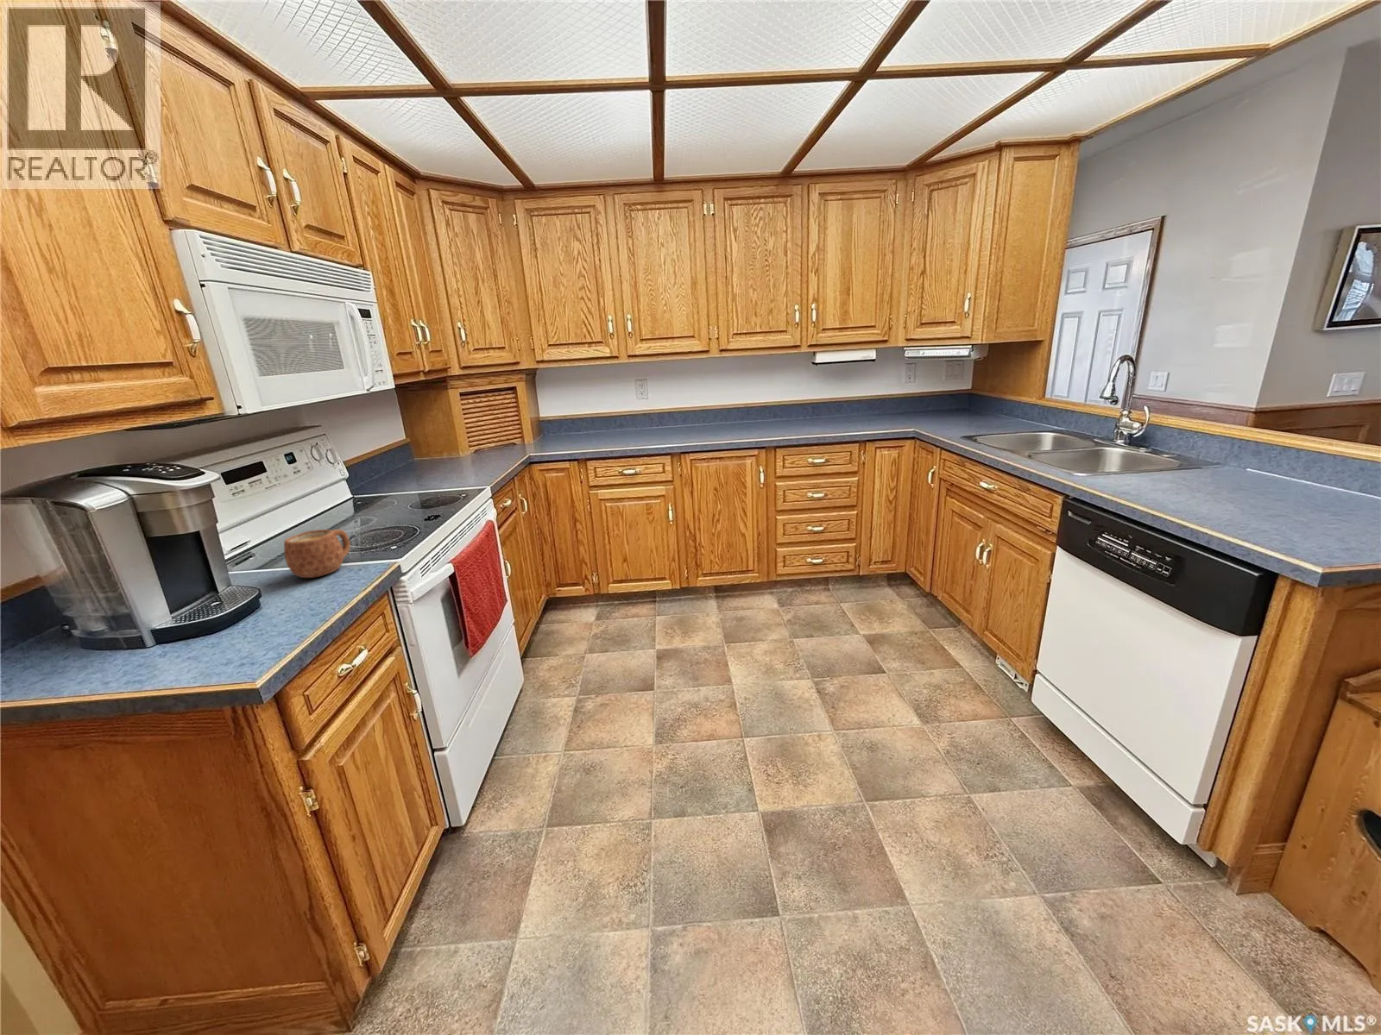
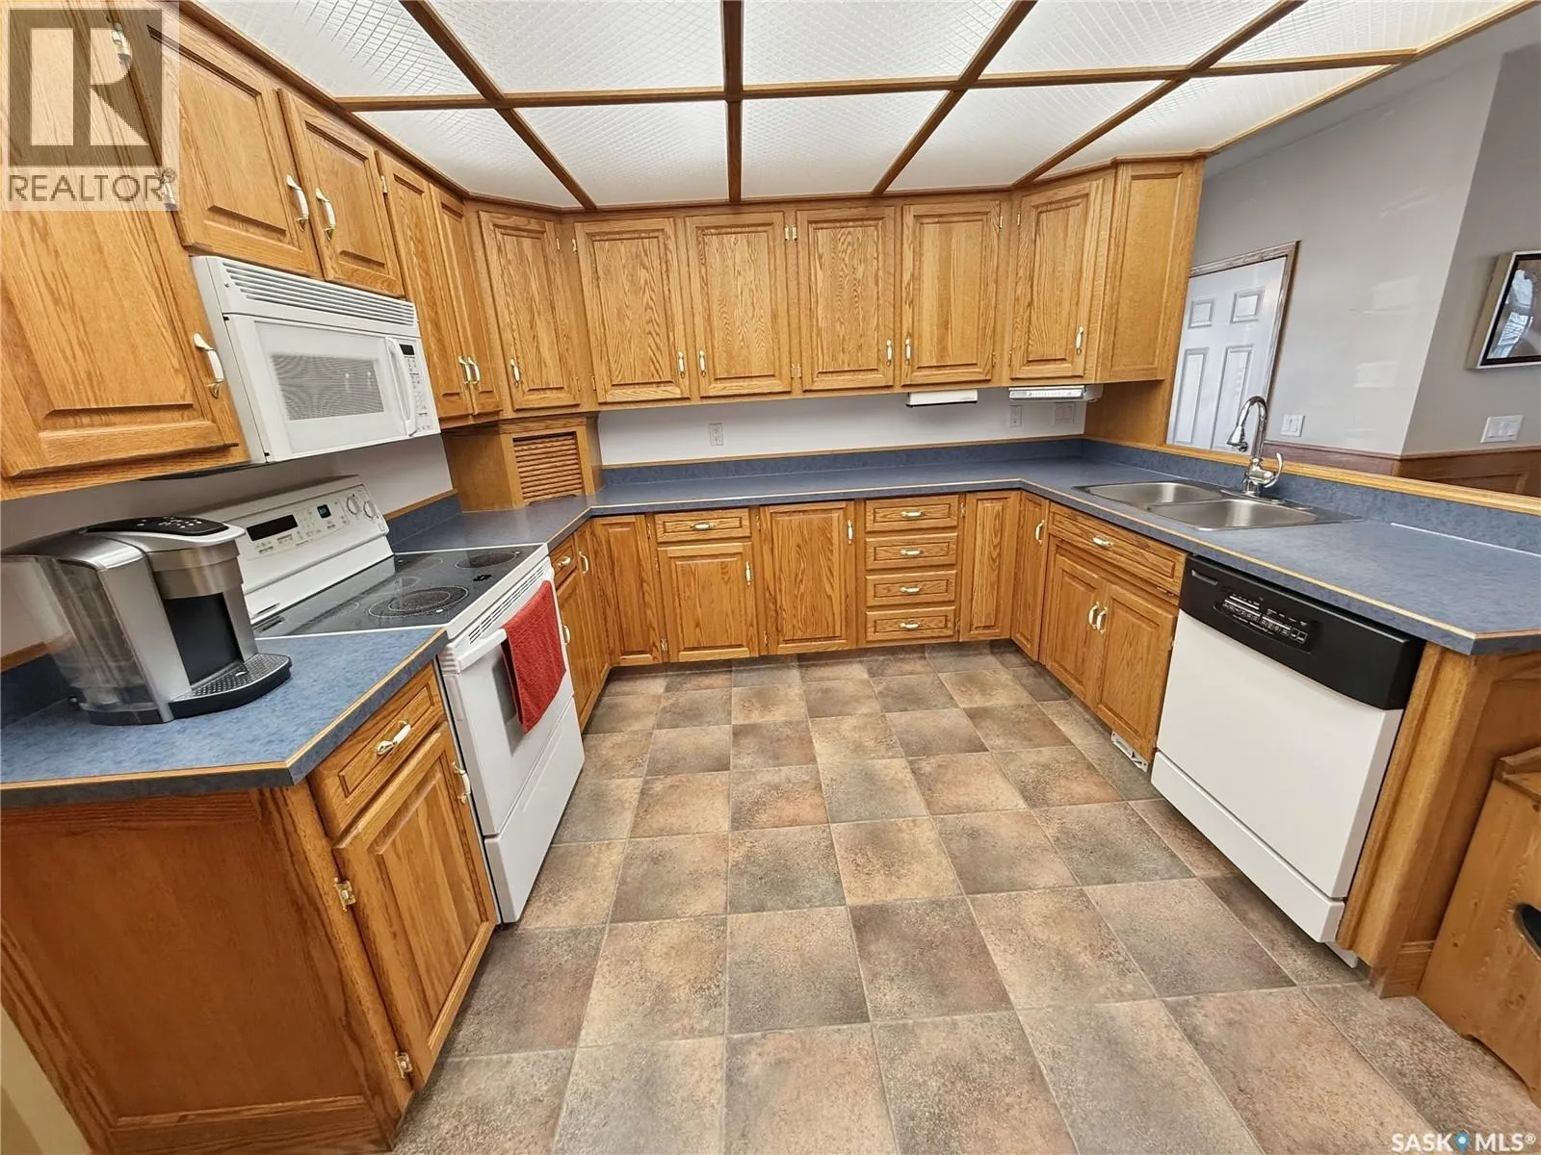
- mug [283,528,351,578]
